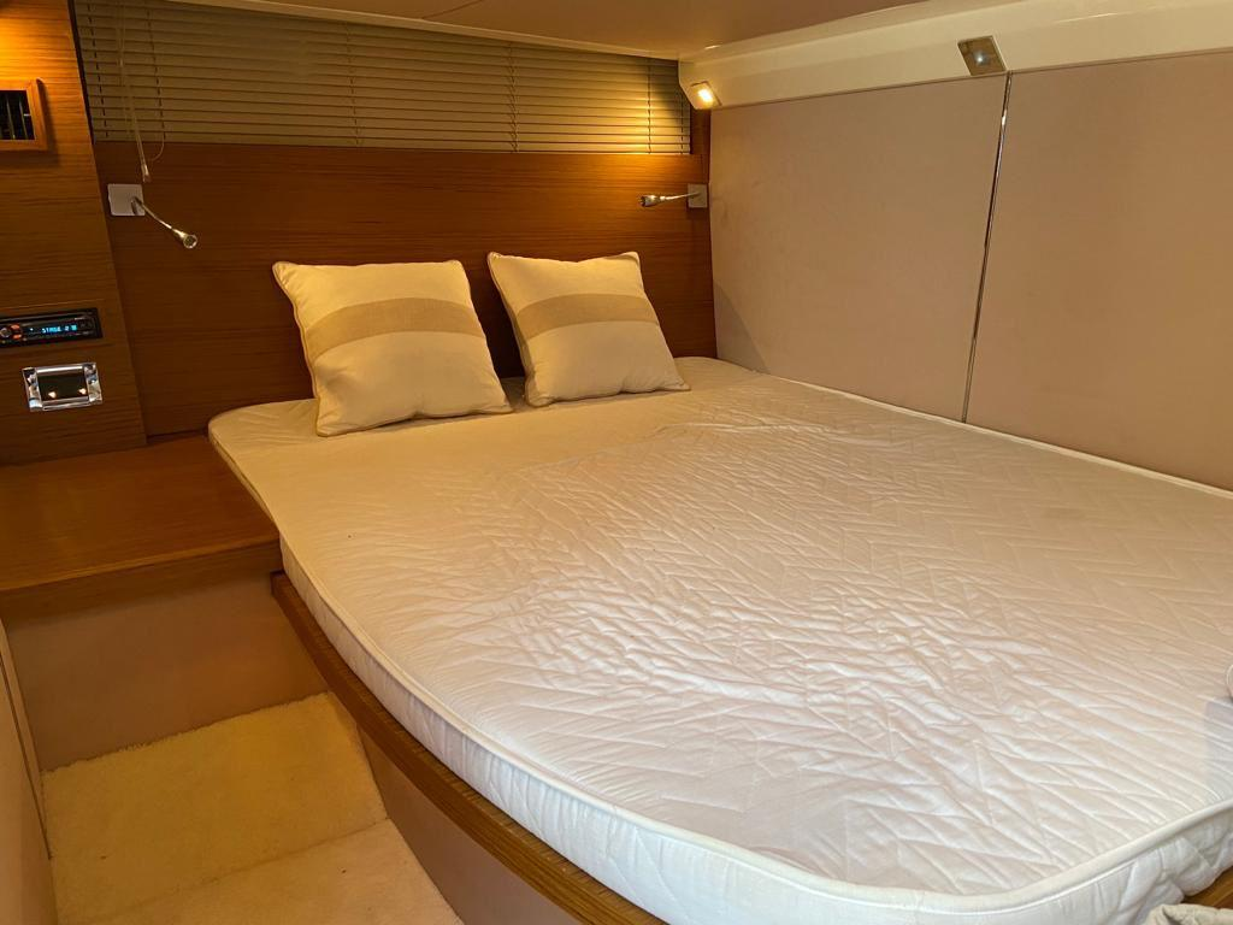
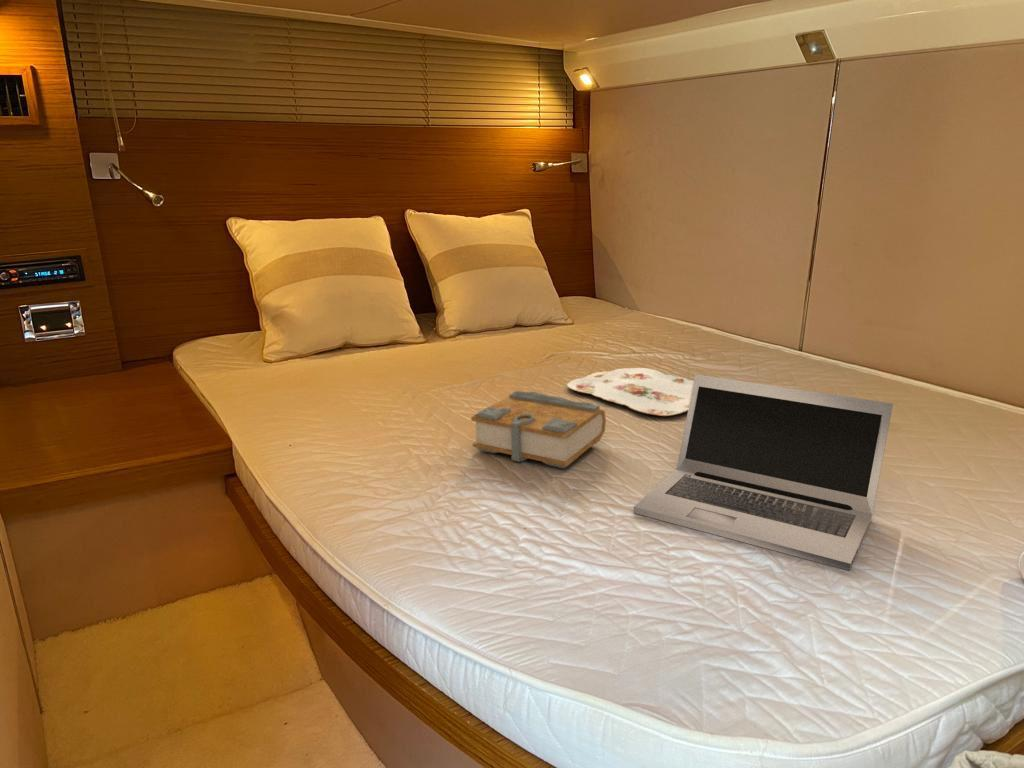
+ laptop [632,373,894,572]
+ book [470,390,607,469]
+ serving tray [566,367,694,417]
